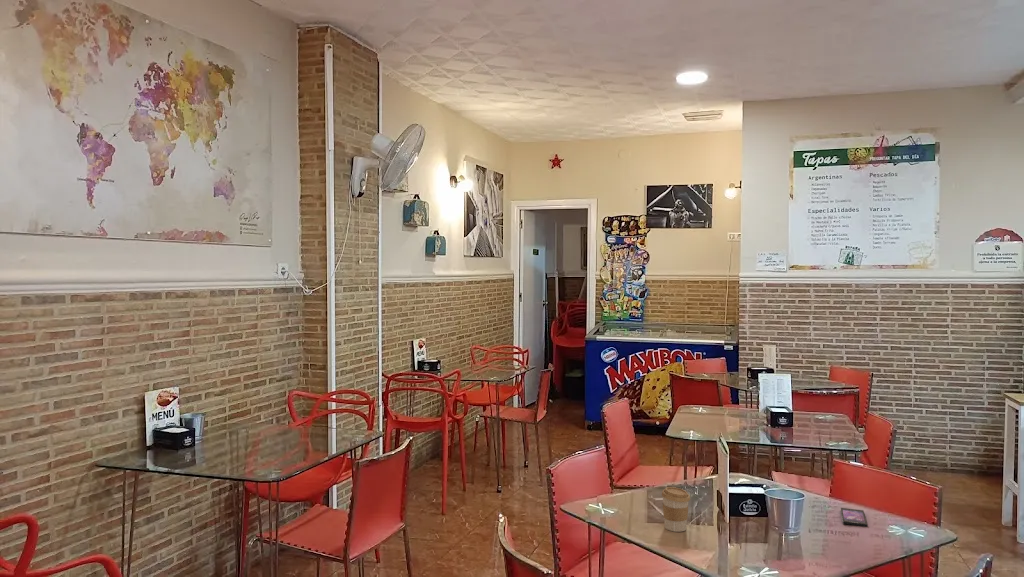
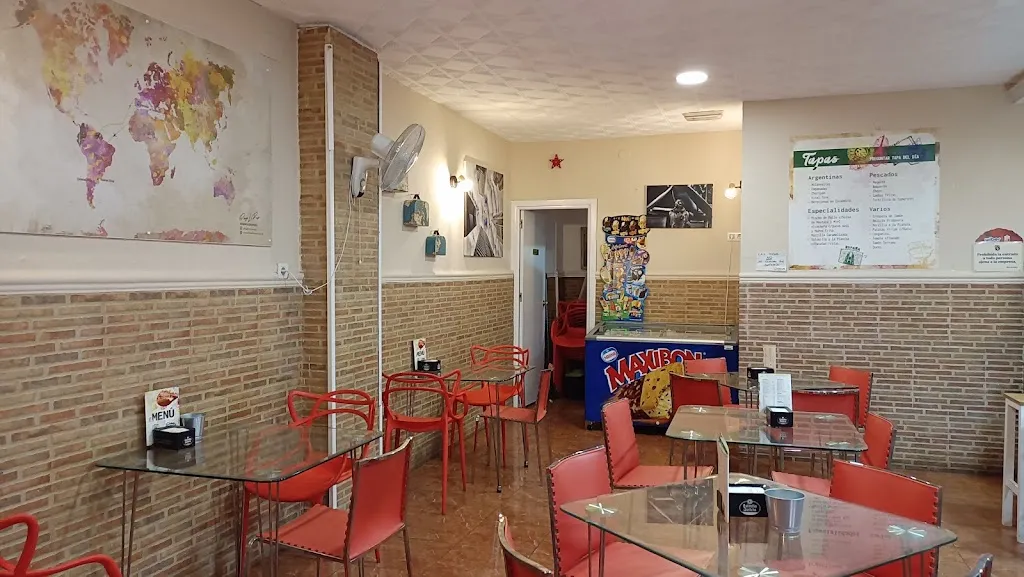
- smartphone [840,507,868,528]
- coffee cup [661,486,691,533]
